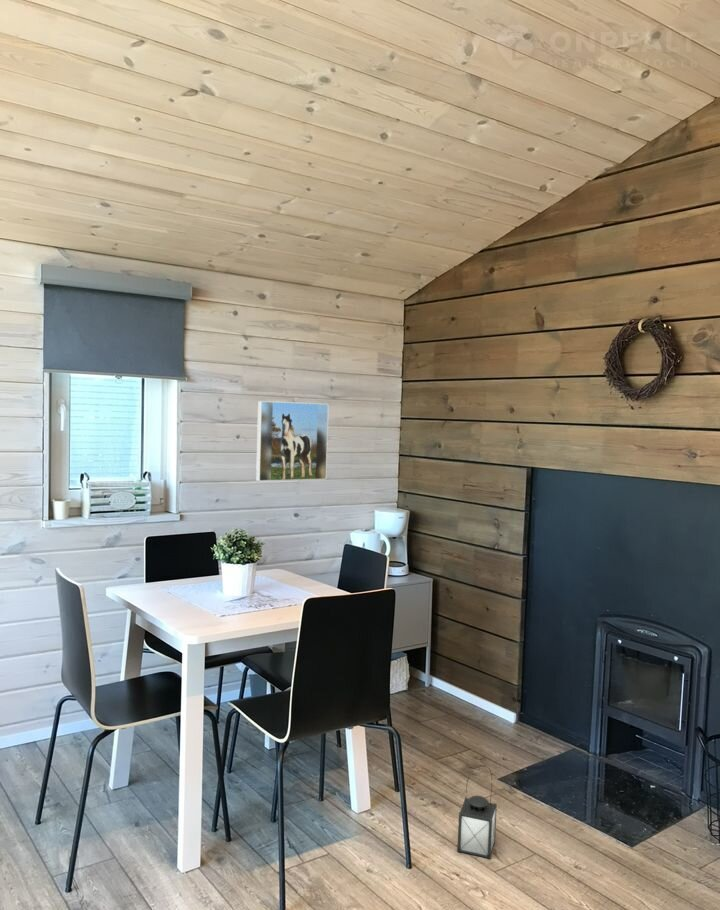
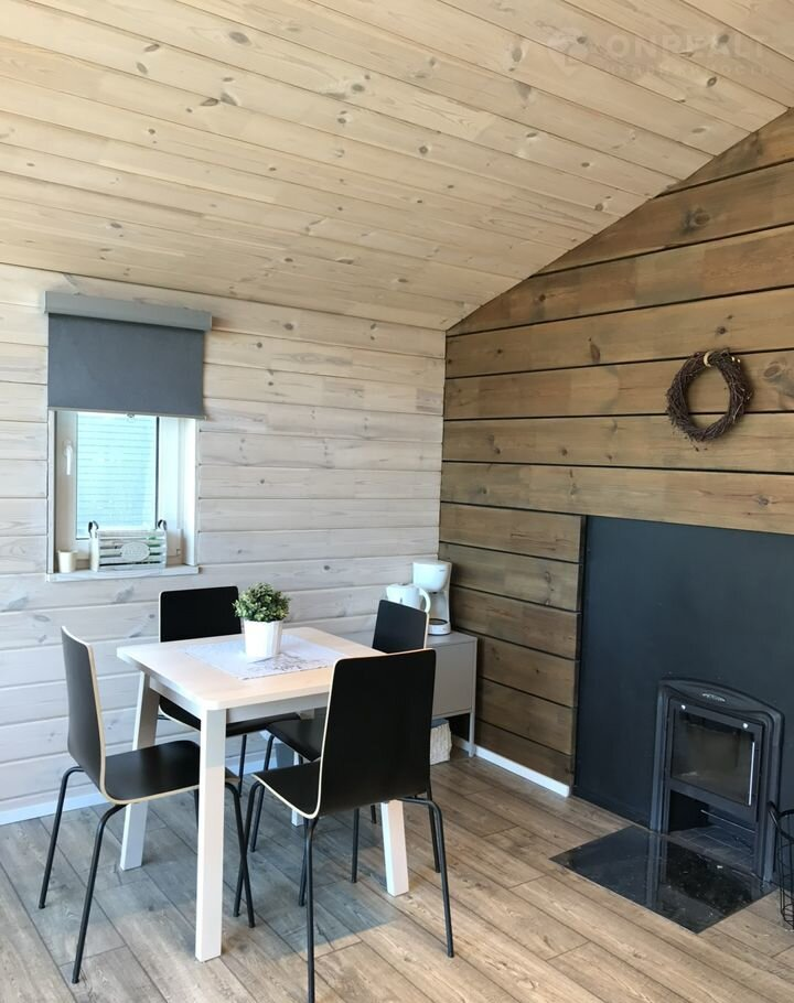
- lantern [456,765,498,860]
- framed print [255,400,330,482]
